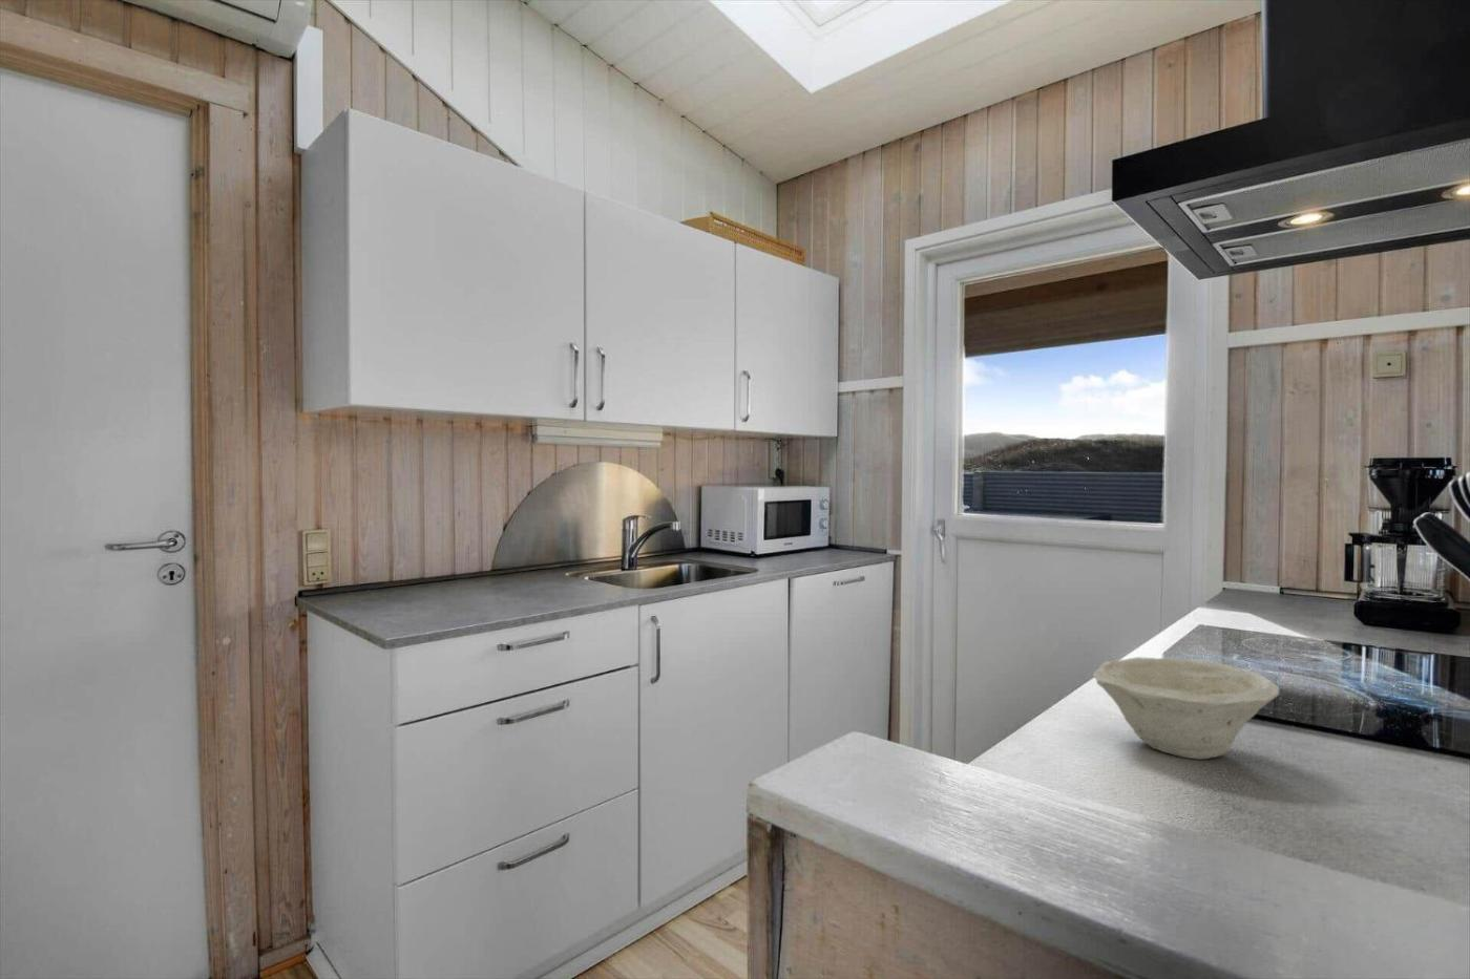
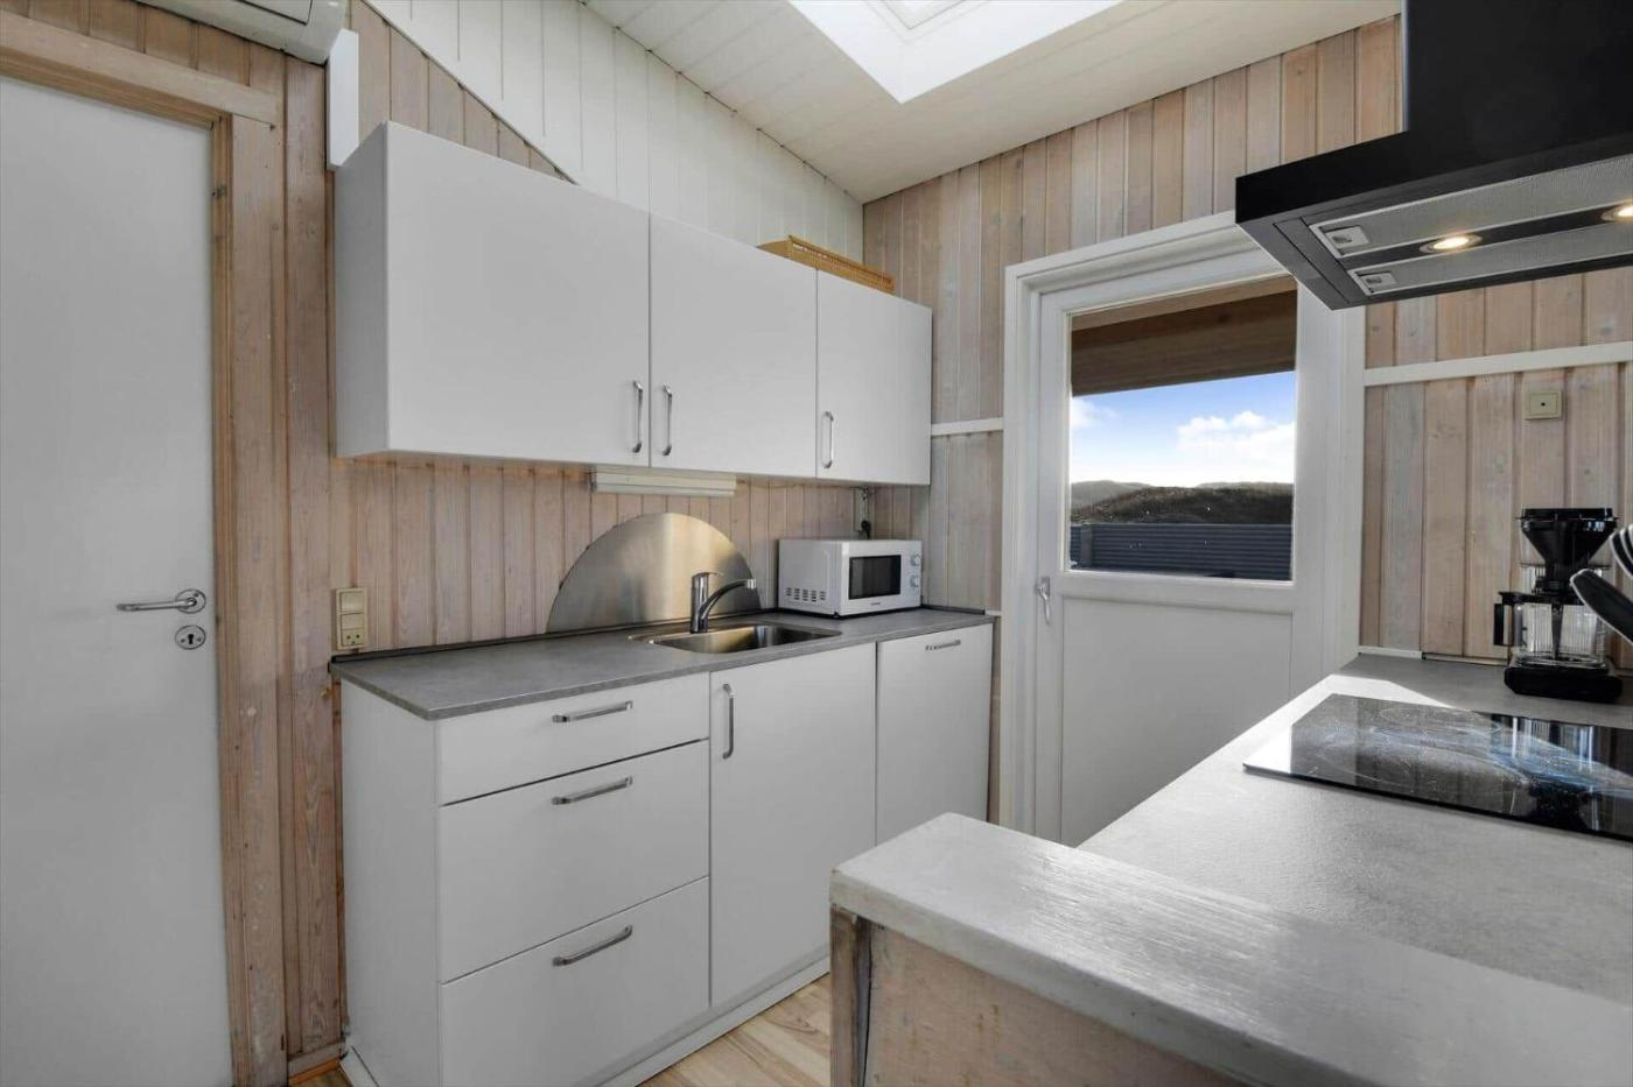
- bowl [1092,656,1280,760]
